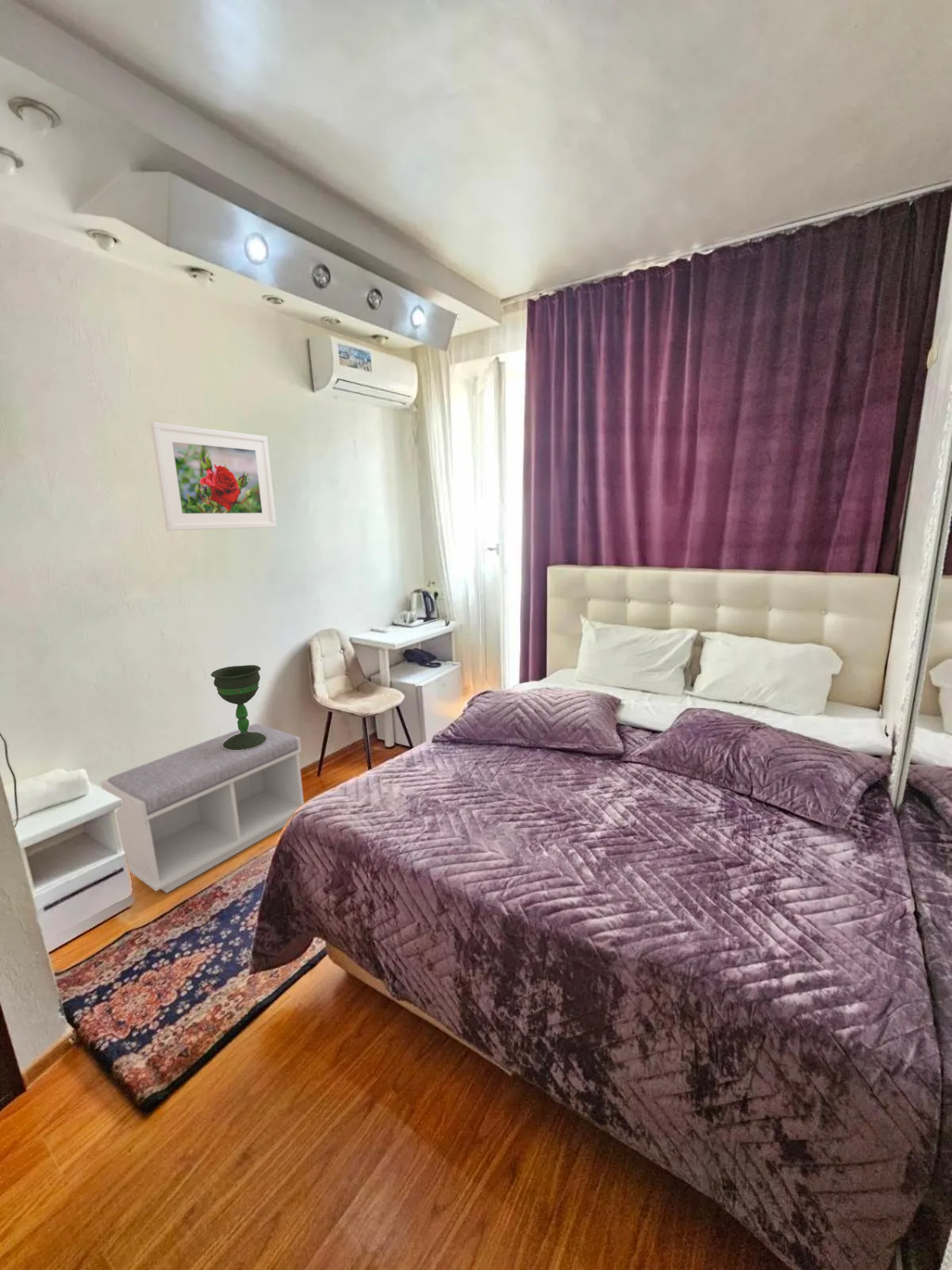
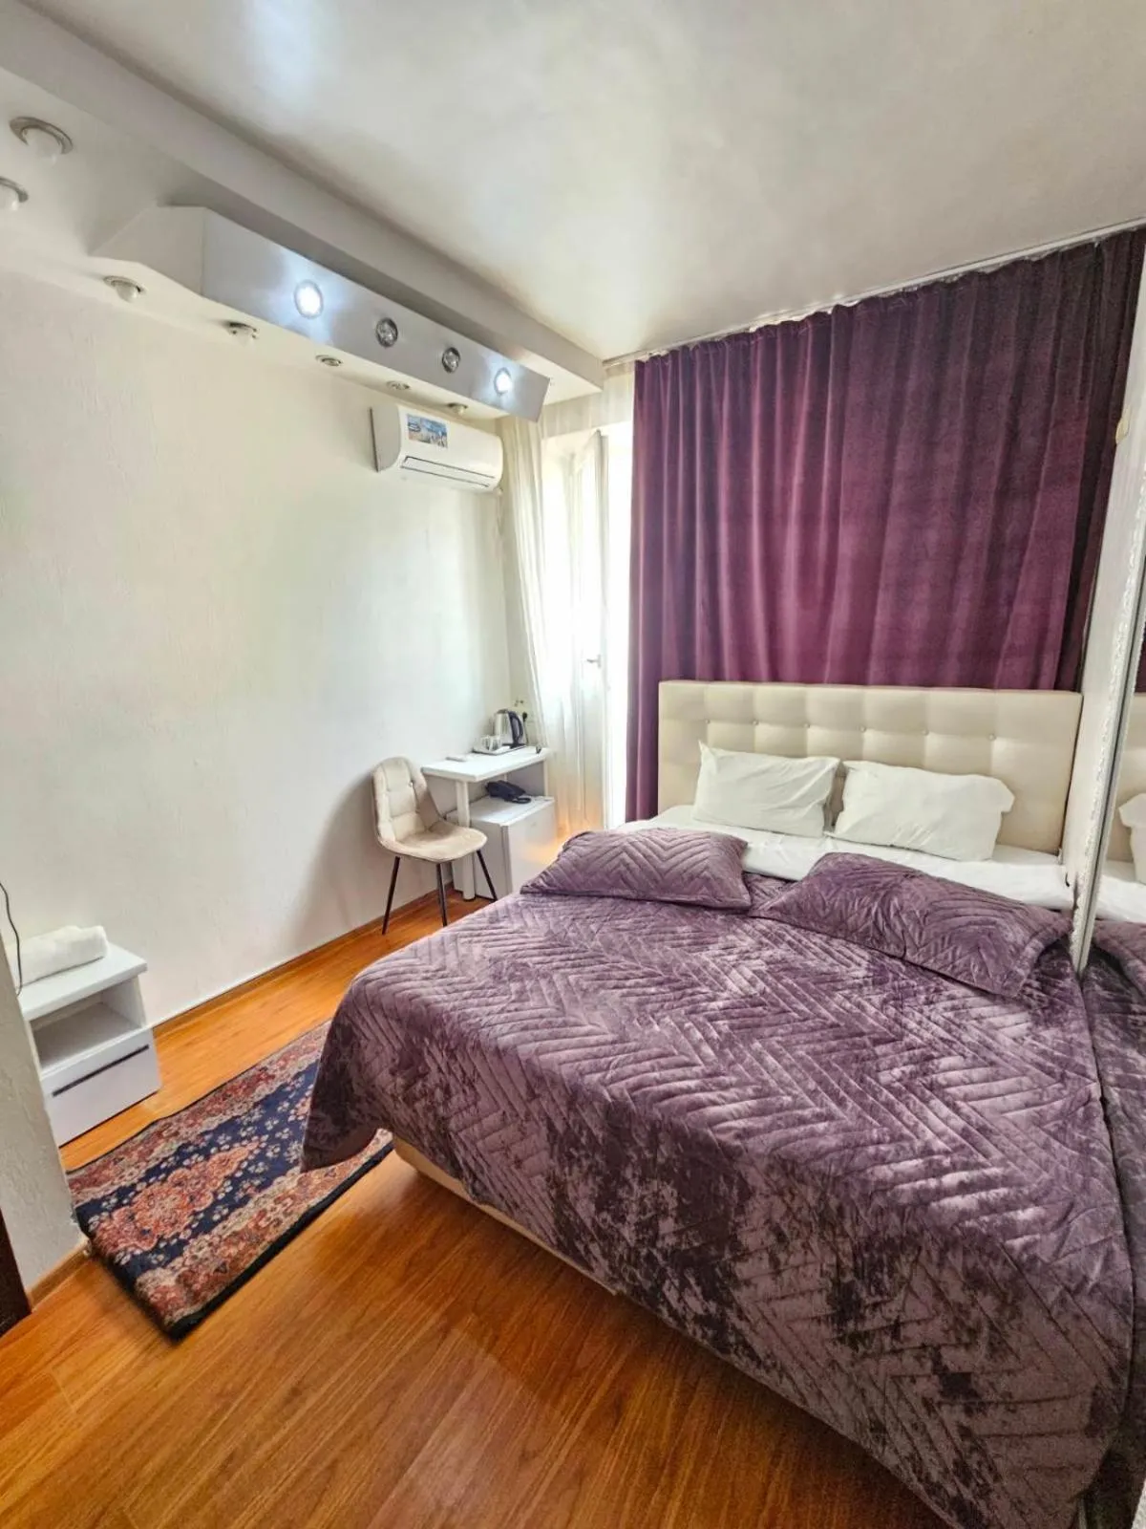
- bench [100,723,305,894]
- chalice [210,664,267,750]
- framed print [150,421,277,531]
